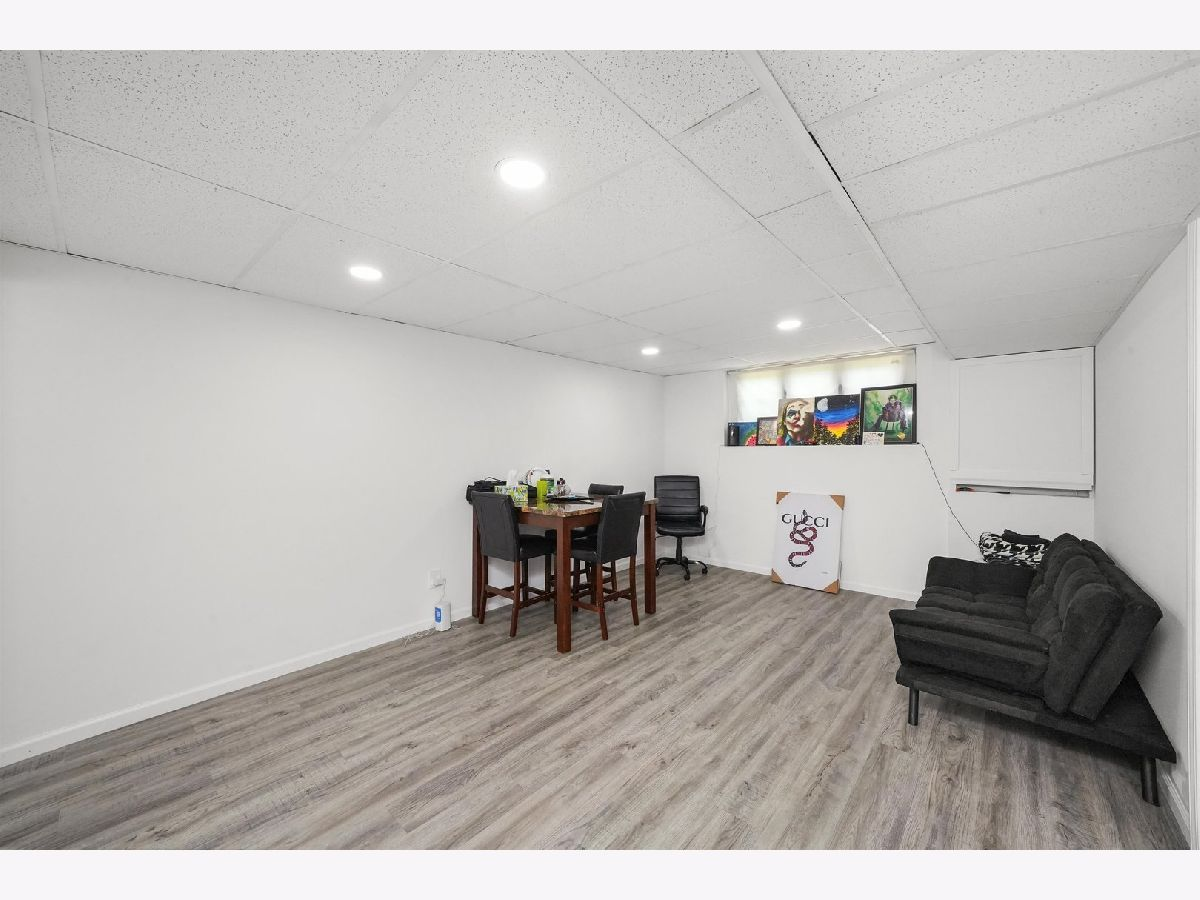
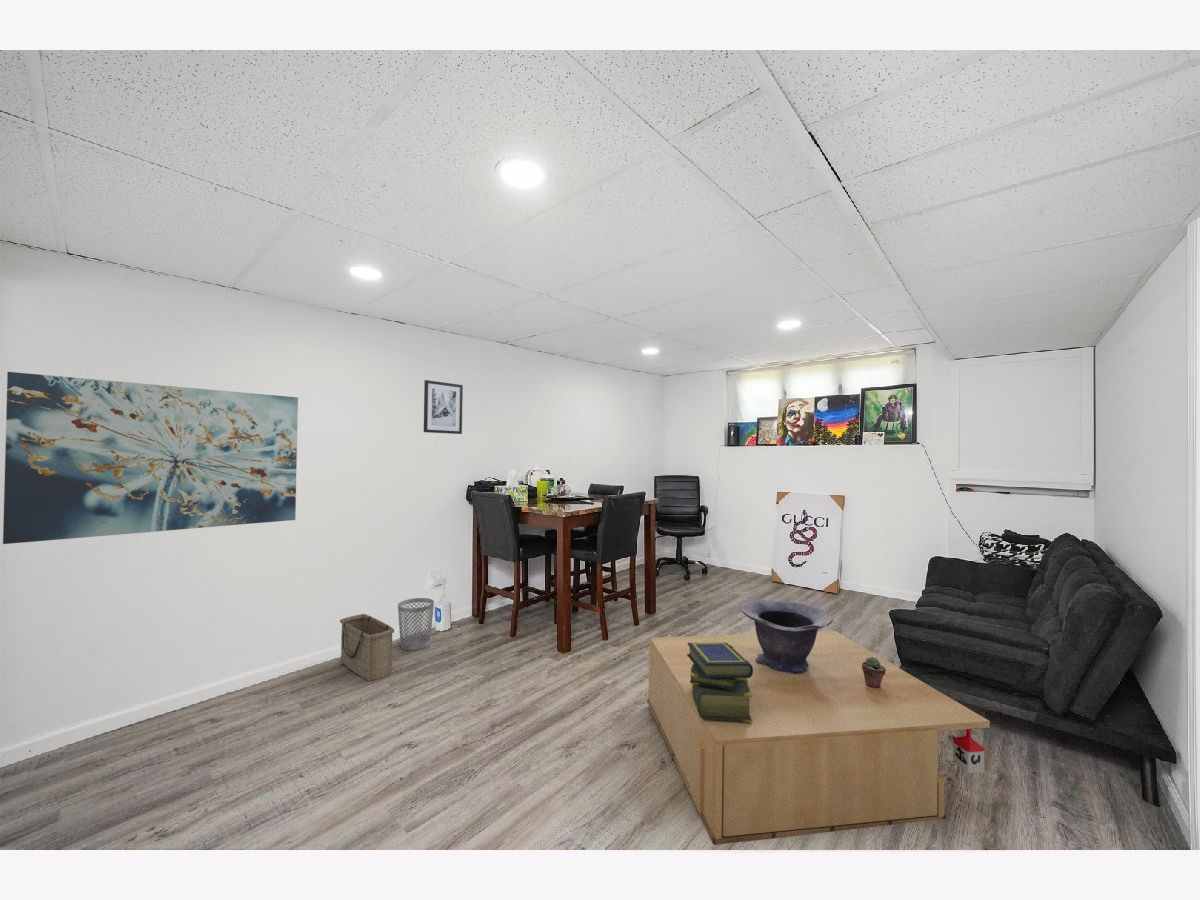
+ wall art [2,371,299,545]
+ wall art [423,379,464,435]
+ stack of books [687,643,753,723]
+ wastebasket [397,597,435,651]
+ decorative bowl [740,599,834,674]
+ basket [339,613,395,682]
+ coffee table [646,630,991,846]
+ potted succulent [862,657,886,688]
